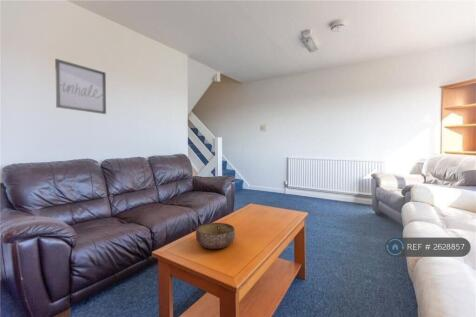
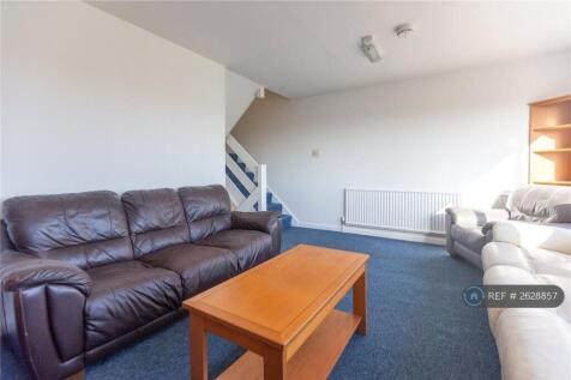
- wall art [54,58,107,115]
- bowl [195,222,236,250]
